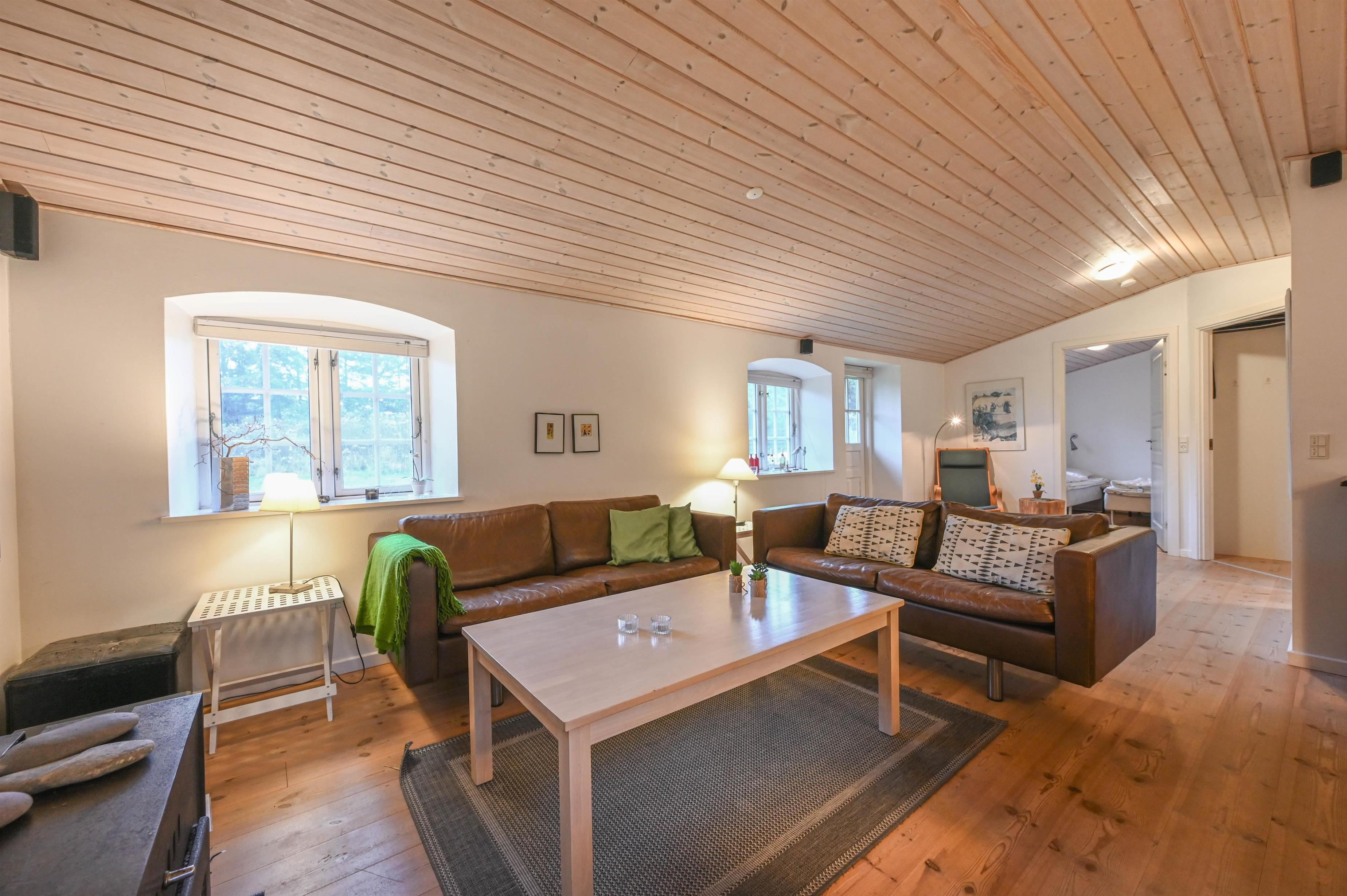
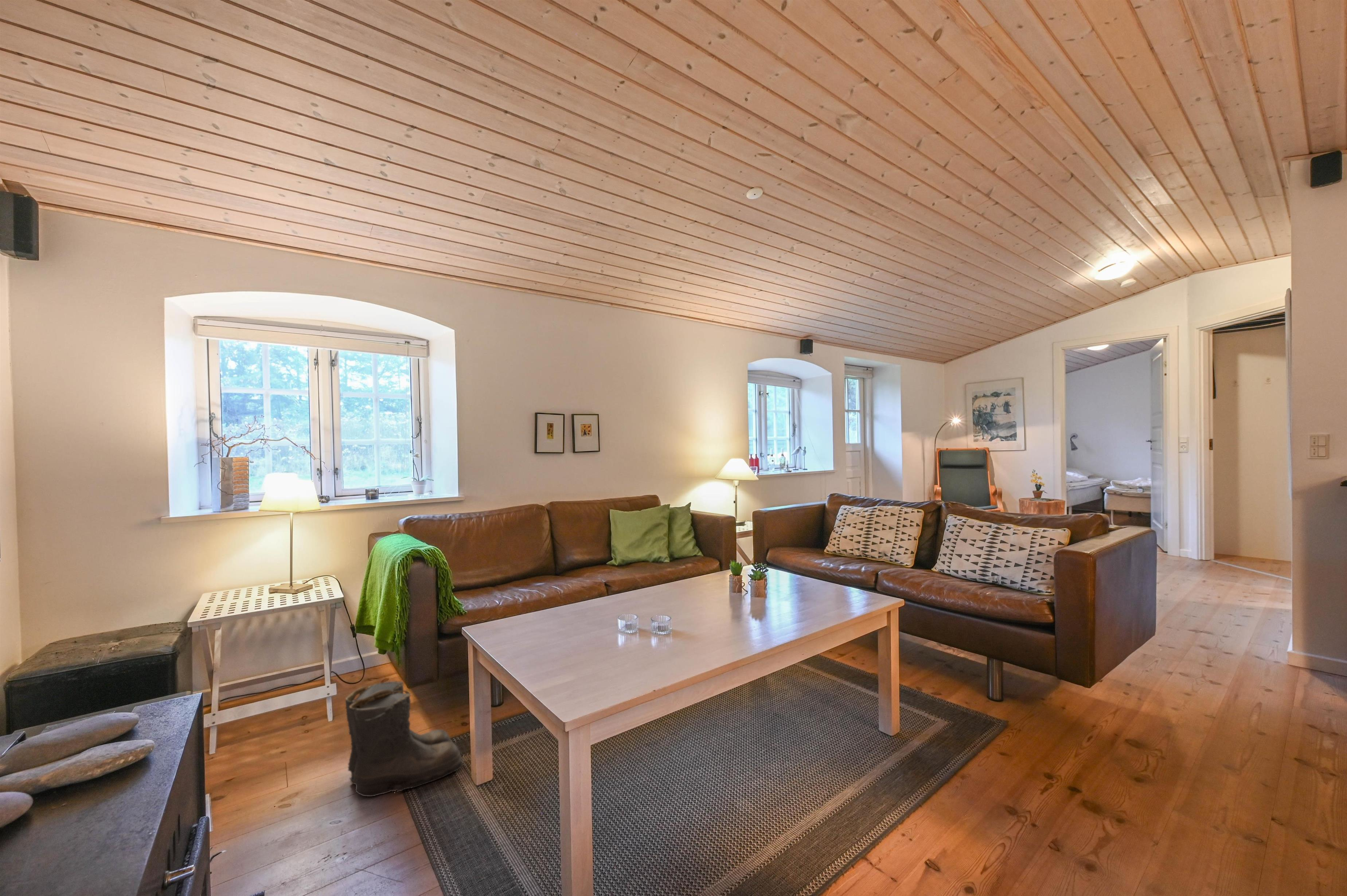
+ boots [345,680,464,797]
